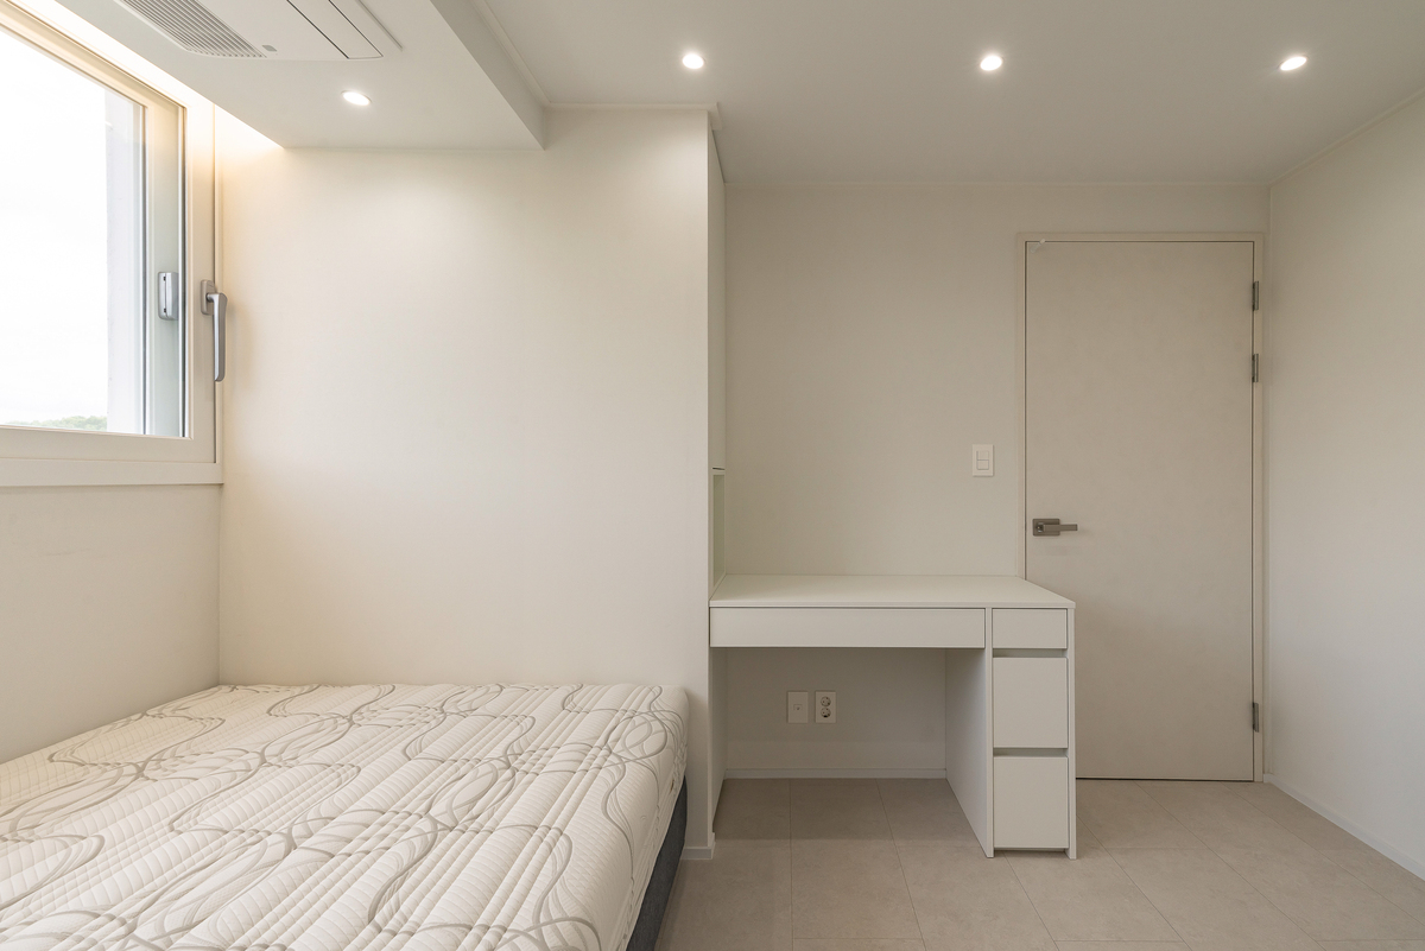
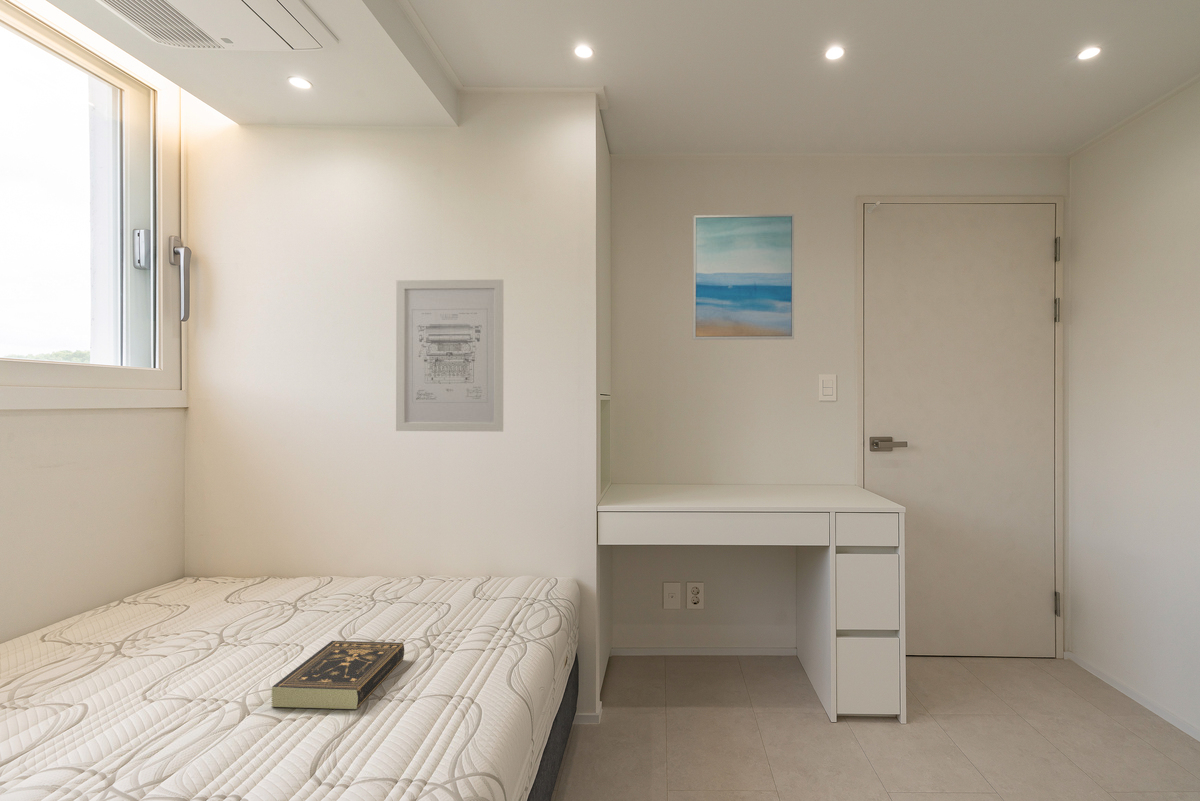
+ wall art [395,279,505,433]
+ wall art [692,213,795,341]
+ book [270,640,405,710]
